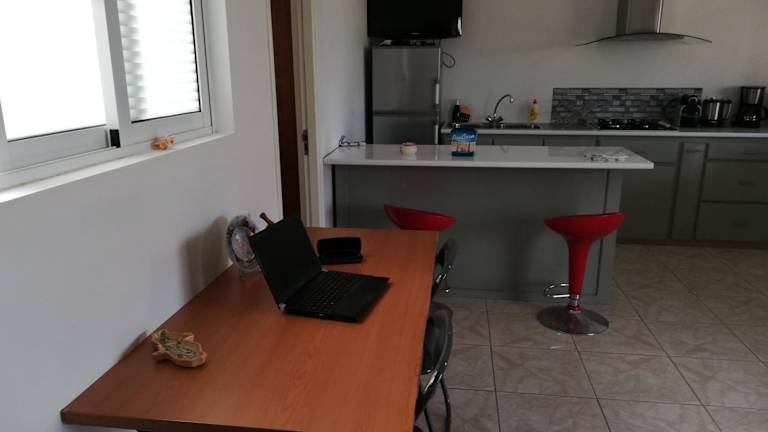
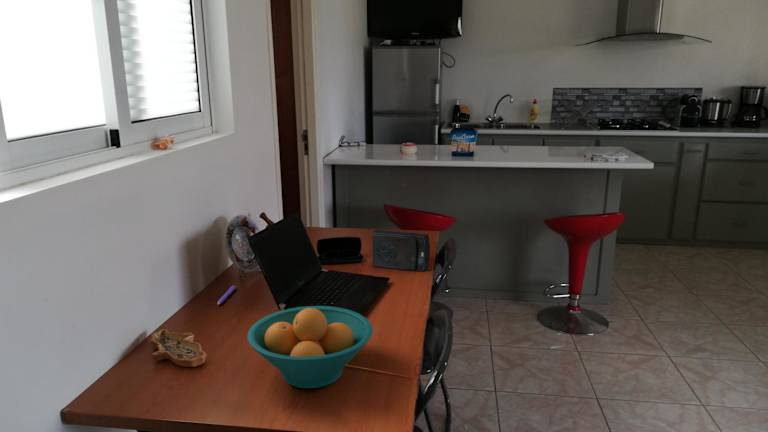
+ speaker [371,229,431,273]
+ pen [216,284,237,306]
+ fruit bowl [246,305,374,389]
